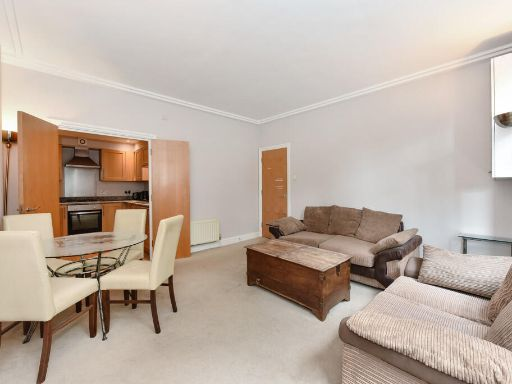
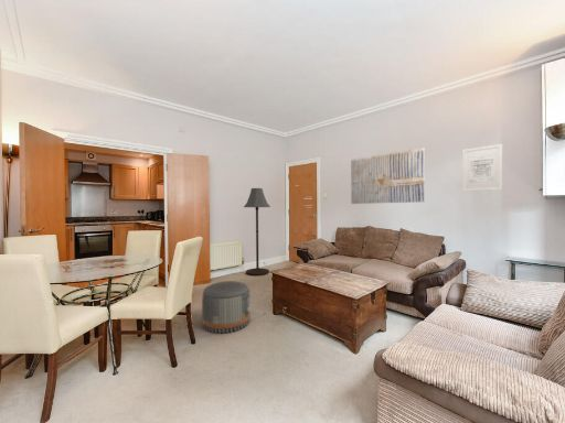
+ floor lamp [243,187,271,276]
+ wall art [461,143,503,193]
+ wall art [350,147,426,205]
+ pouf [201,280,252,334]
